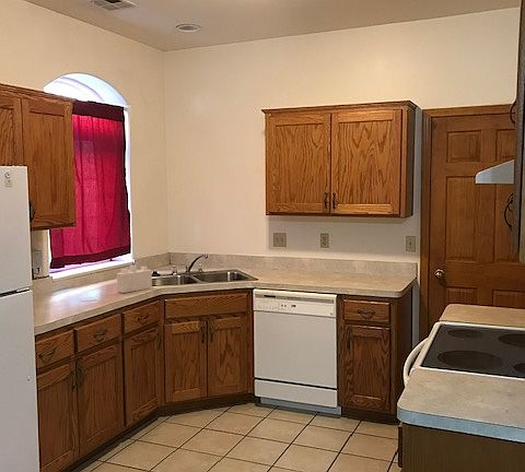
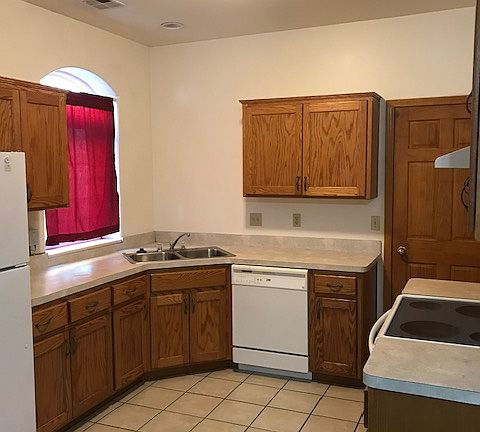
- camera [116,264,153,294]
